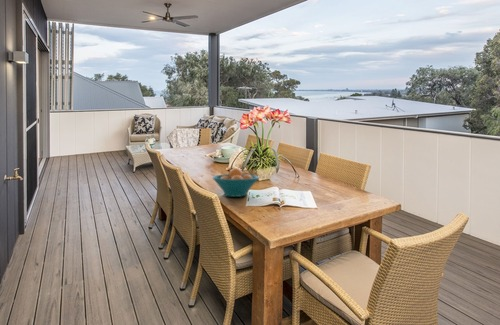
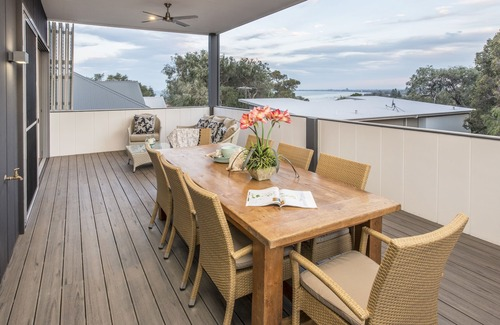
- fruit bowl [211,167,260,198]
